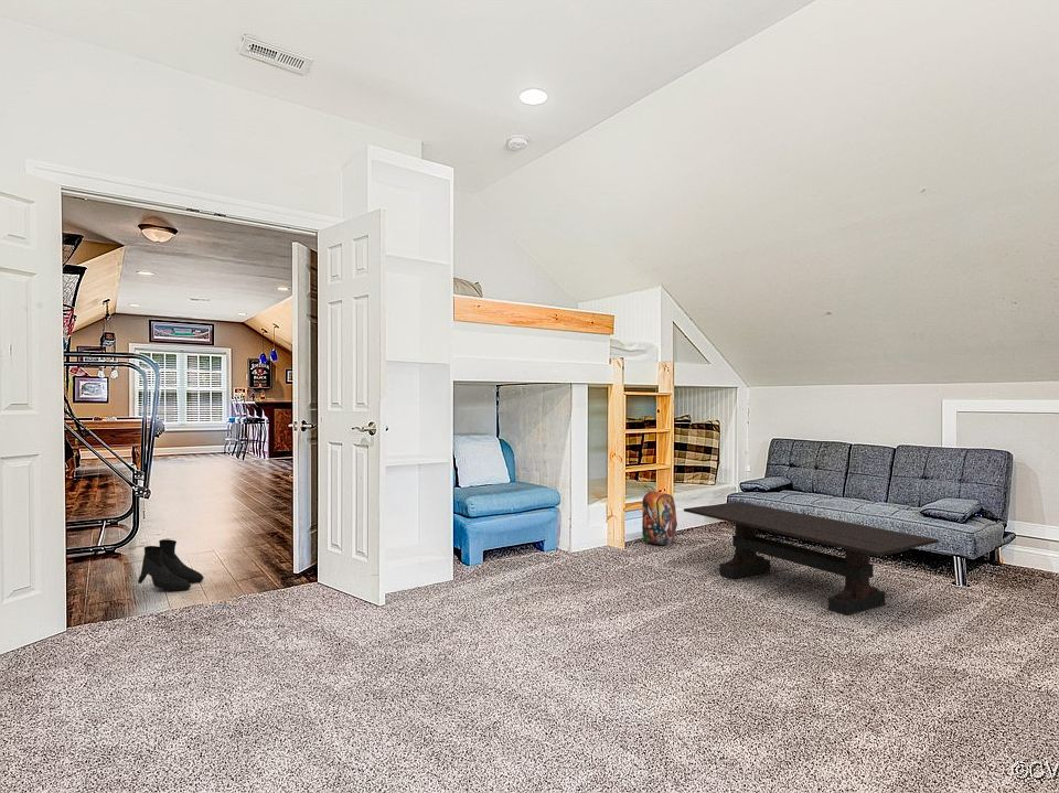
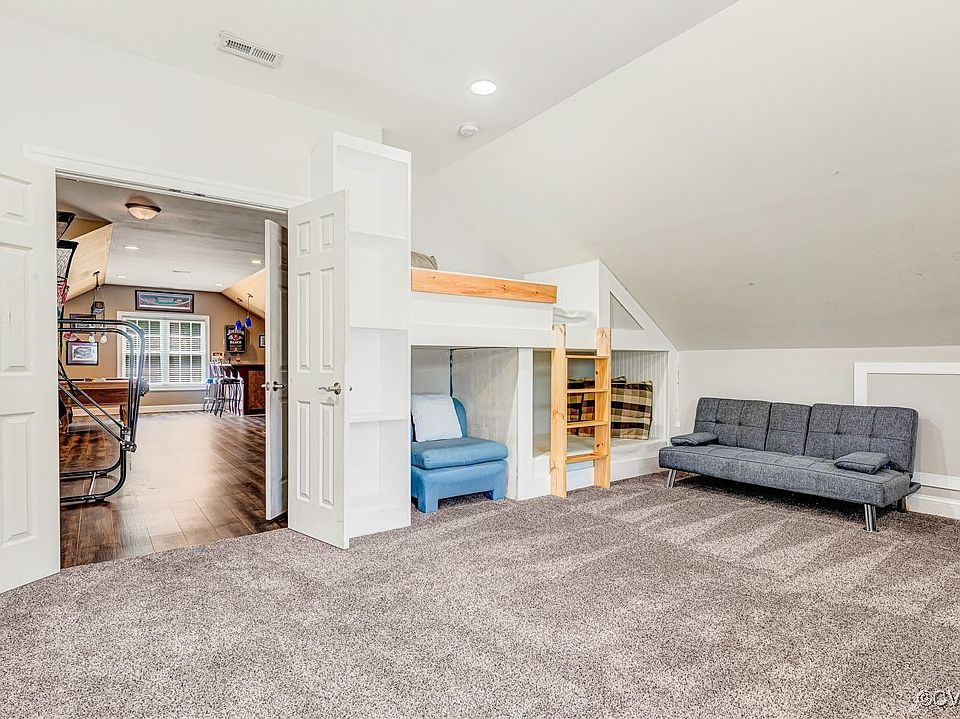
- backpack [641,484,678,546]
- boots [137,538,205,591]
- coffee table [683,501,940,617]
